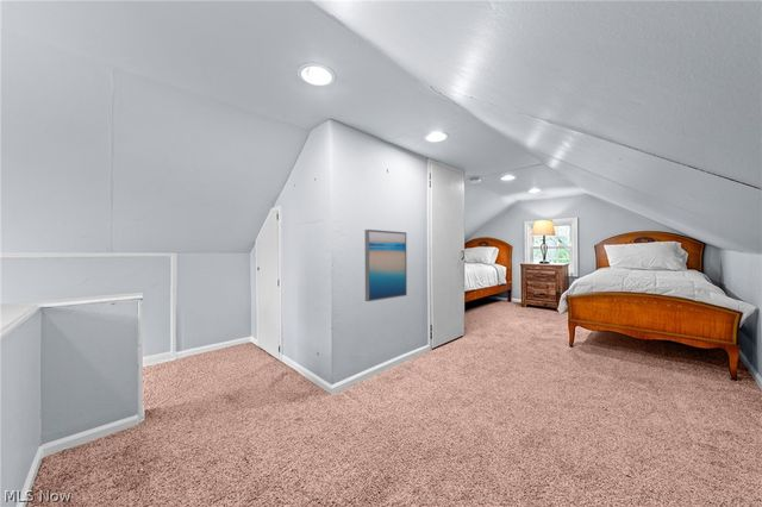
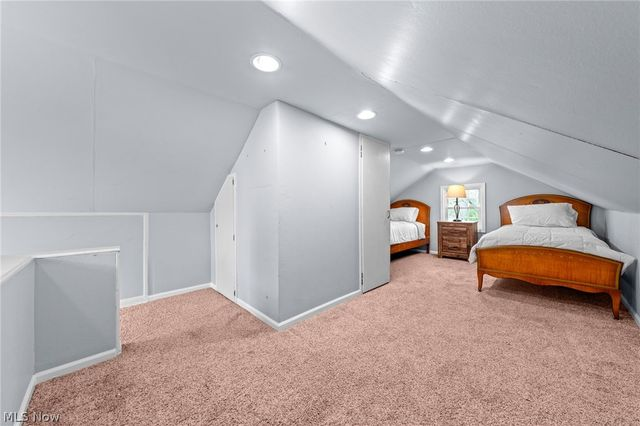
- wall art [364,229,408,302]
